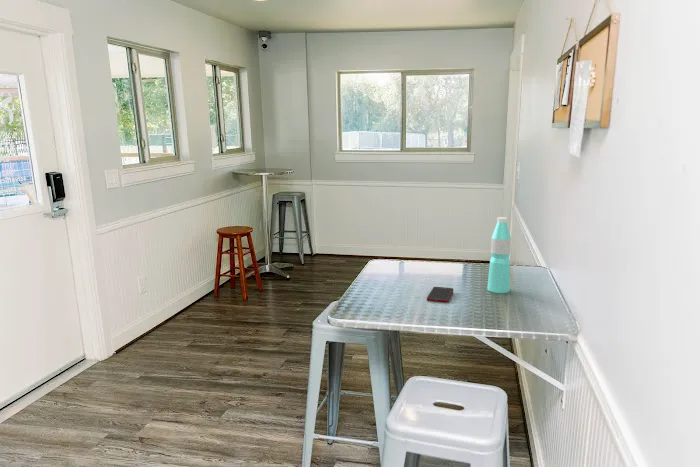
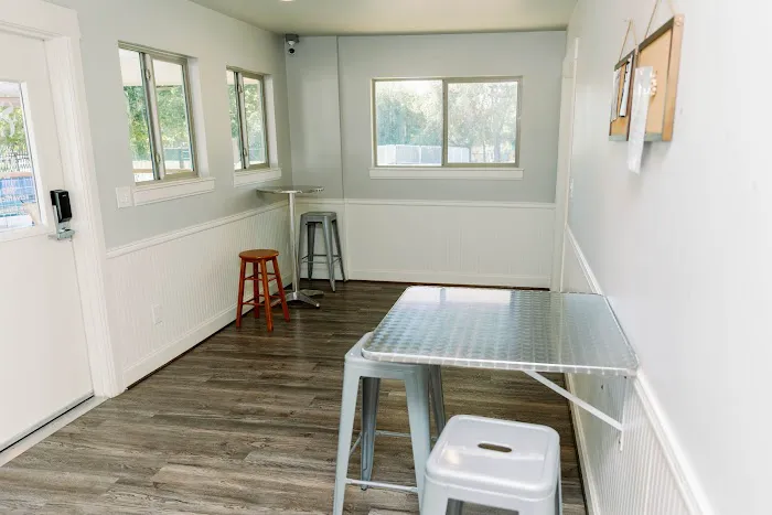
- water bottle [486,216,512,294]
- cell phone [426,286,455,304]
